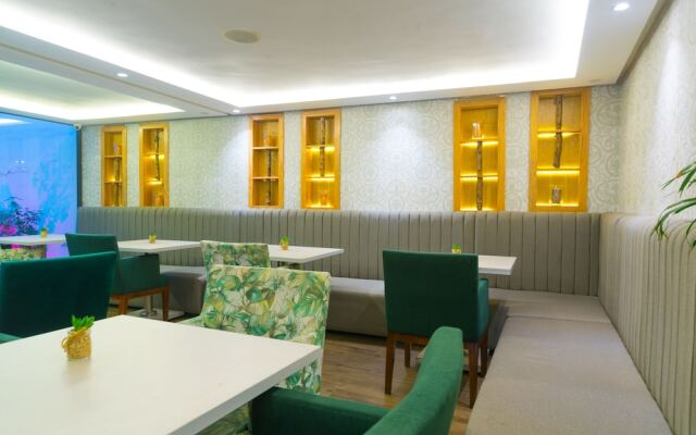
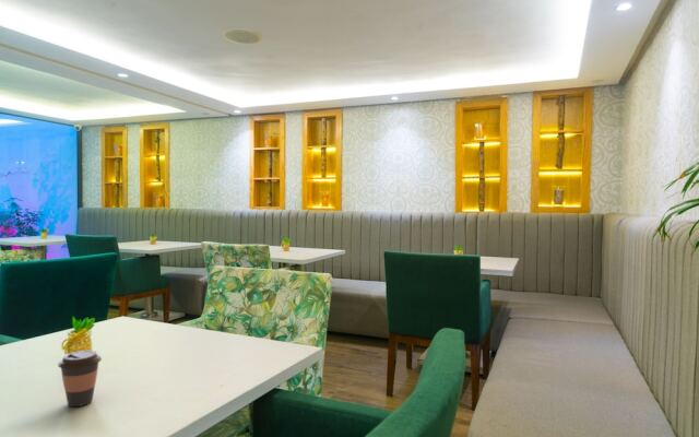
+ coffee cup [57,350,103,408]
